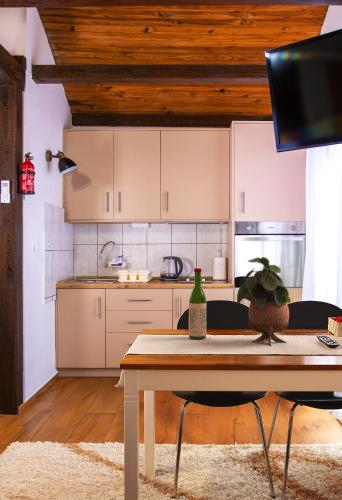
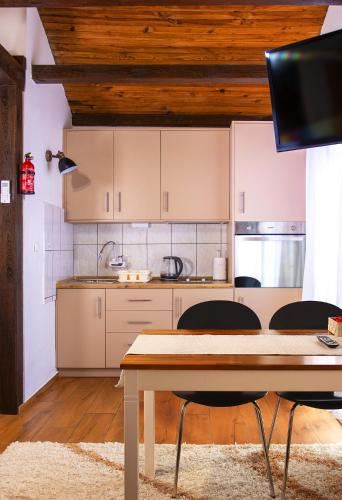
- wine bottle [188,267,207,340]
- potted plant [236,256,292,347]
